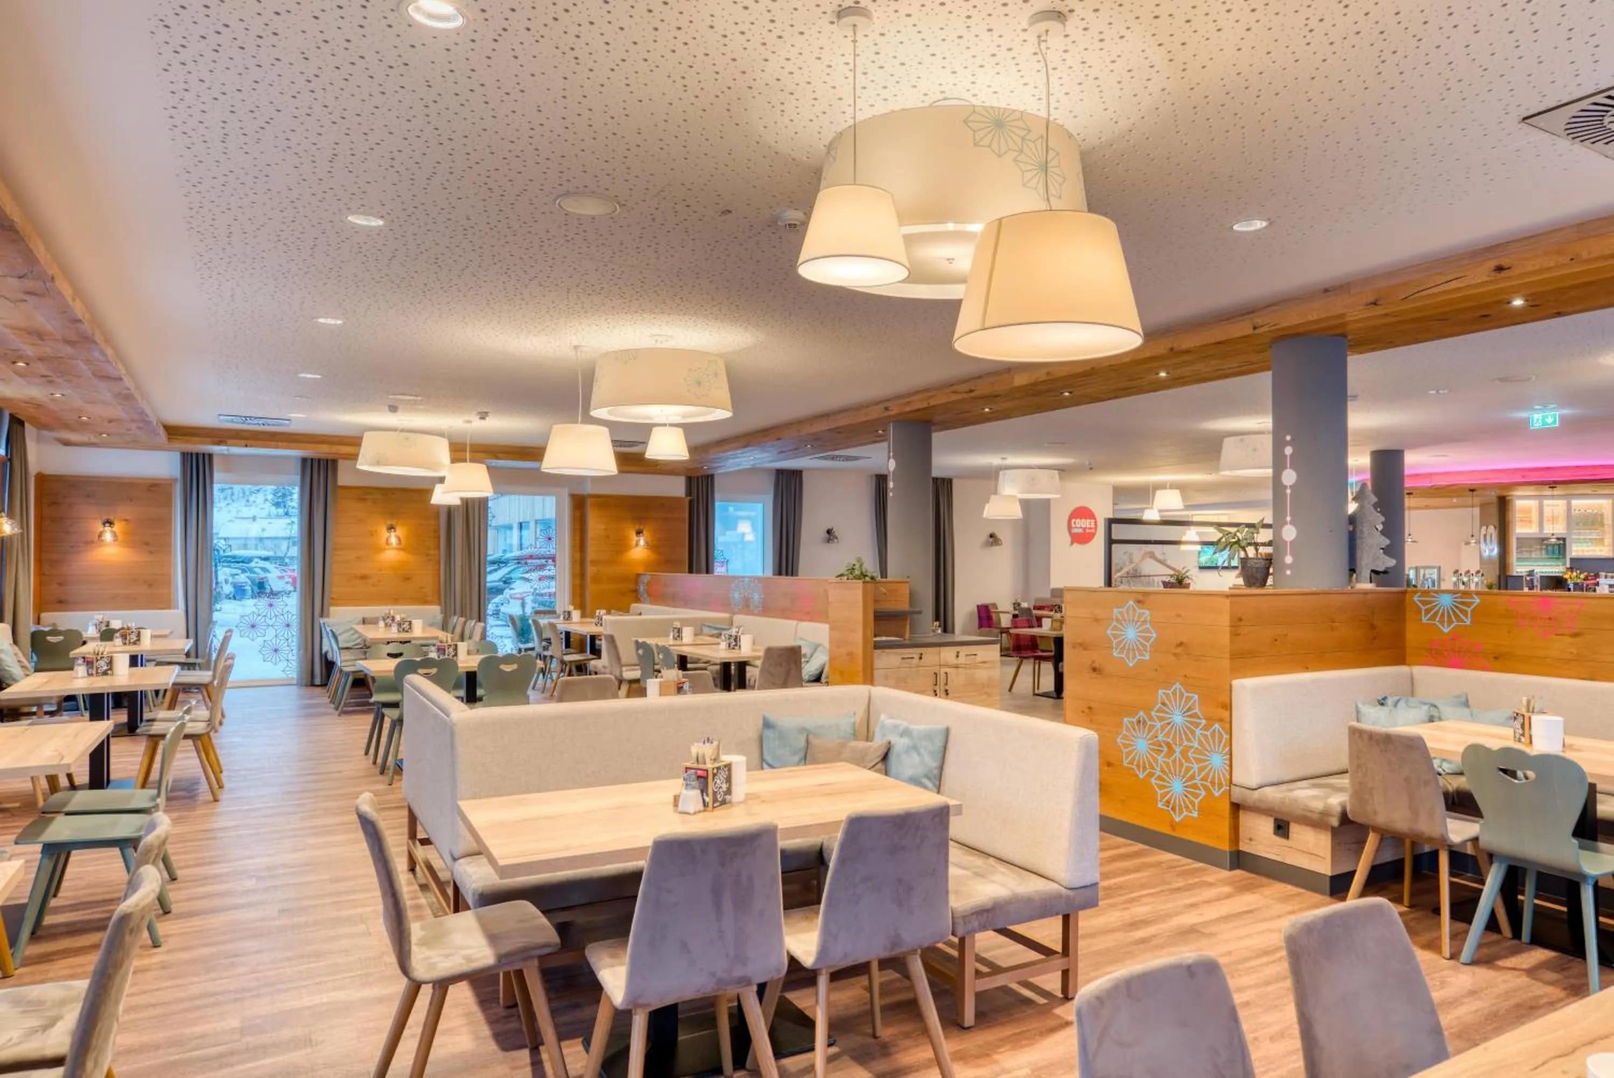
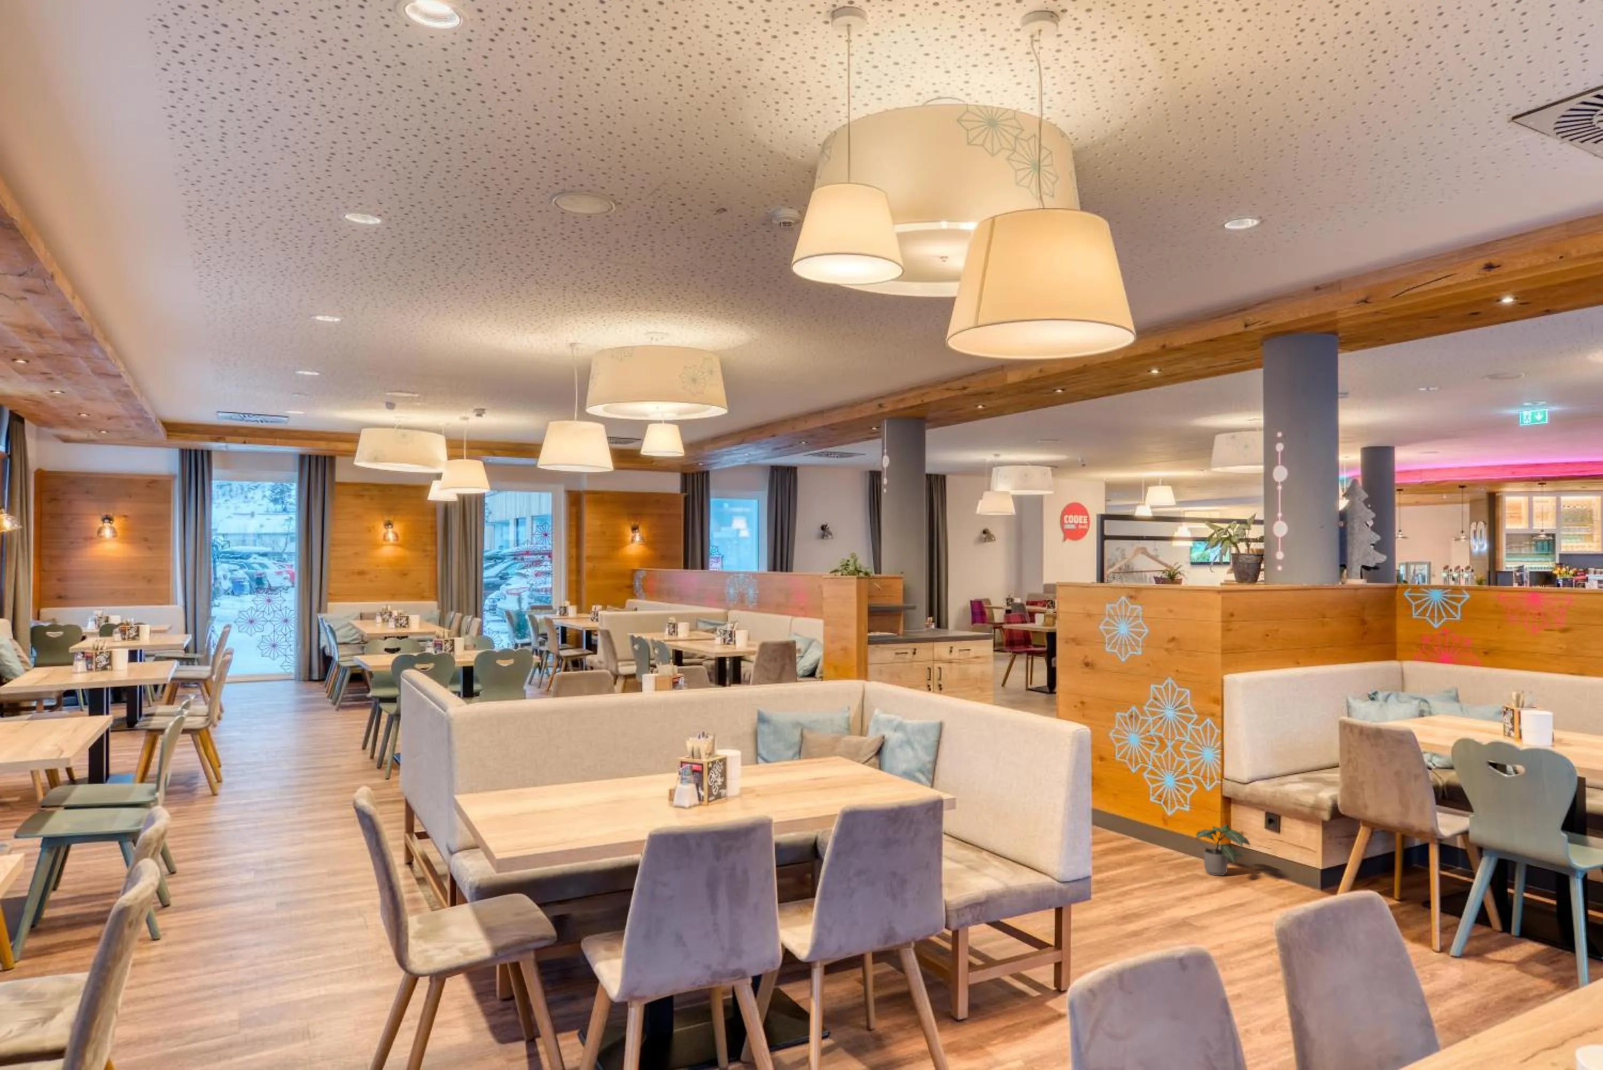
+ potted plant [1194,823,1251,877]
